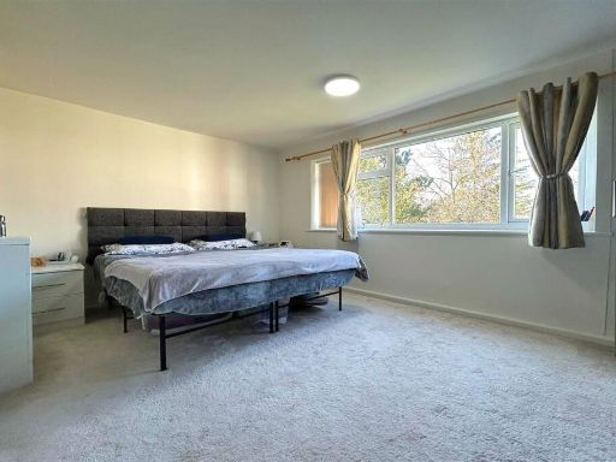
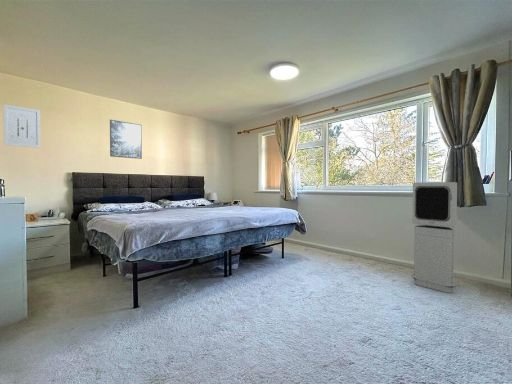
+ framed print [109,119,143,160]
+ wall art [2,103,41,149]
+ air purifier [411,181,458,294]
